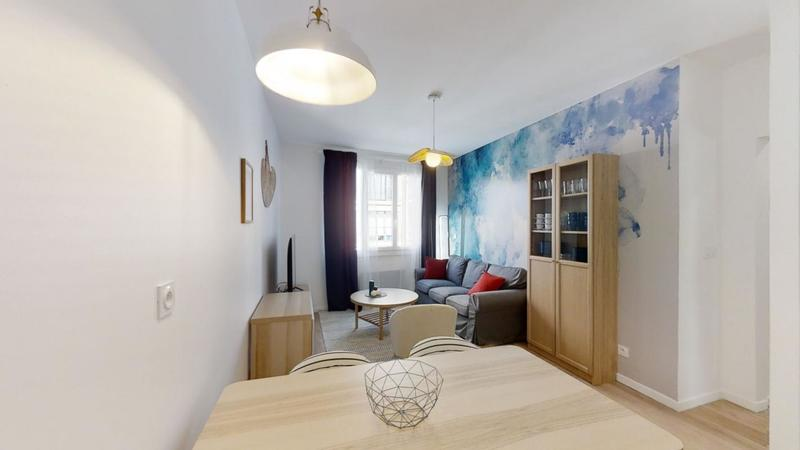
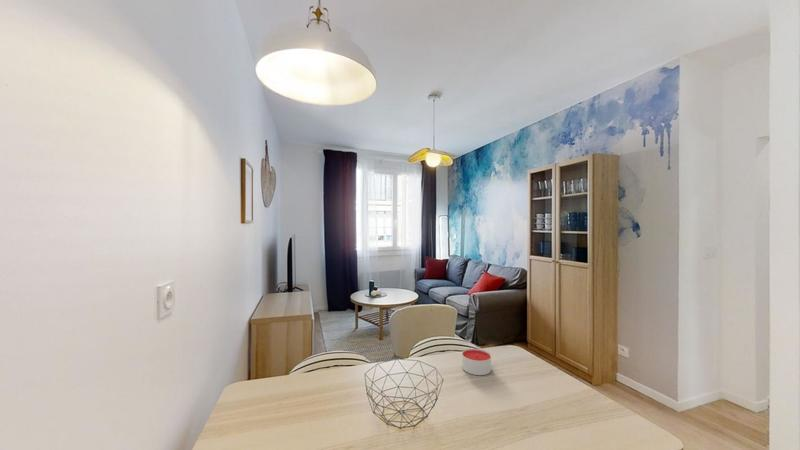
+ candle [461,348,492,376]
